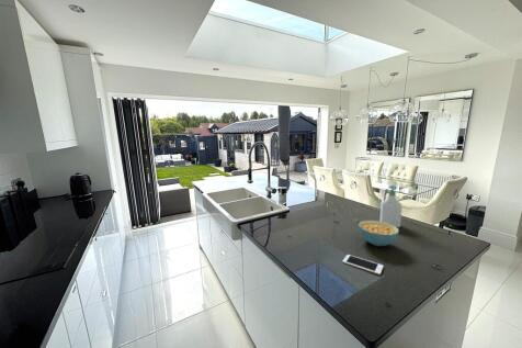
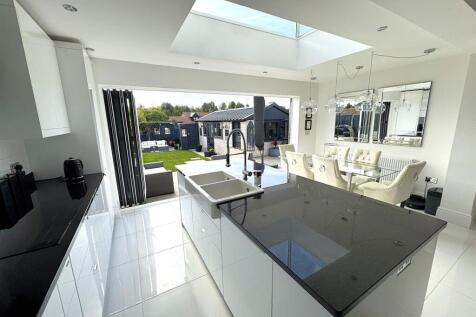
- soap bottle [378,184,402,228]
- cell phone [342,254,384,276]
- cereal bowl [358,220,400,247]
